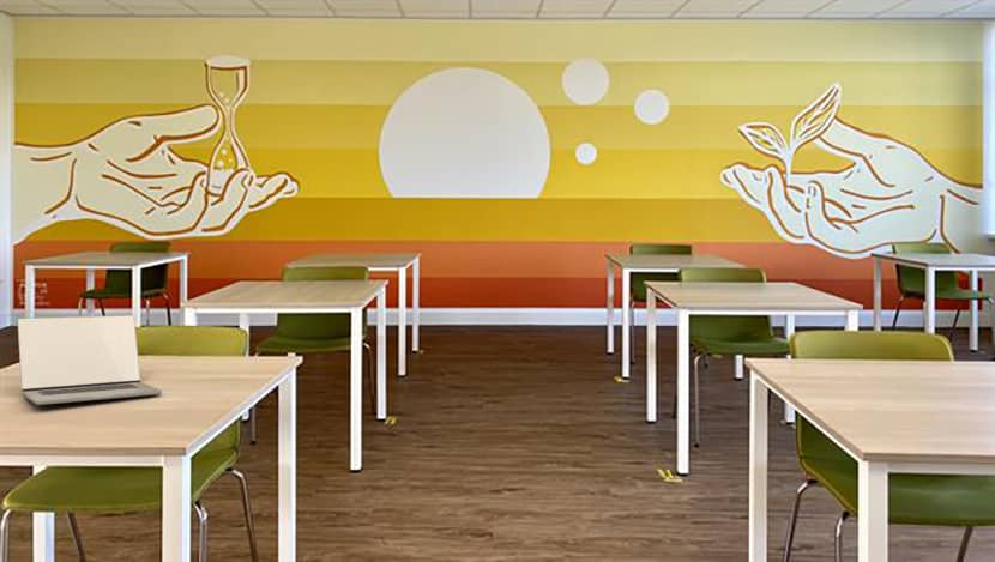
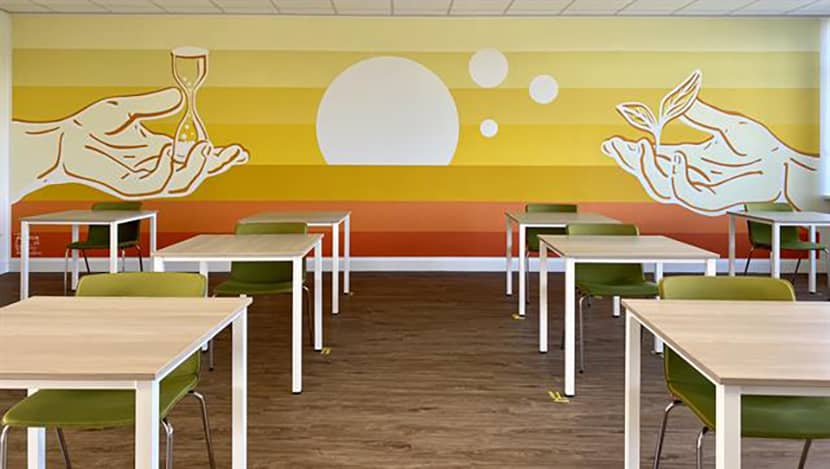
- laptop [17,314,163,406]
